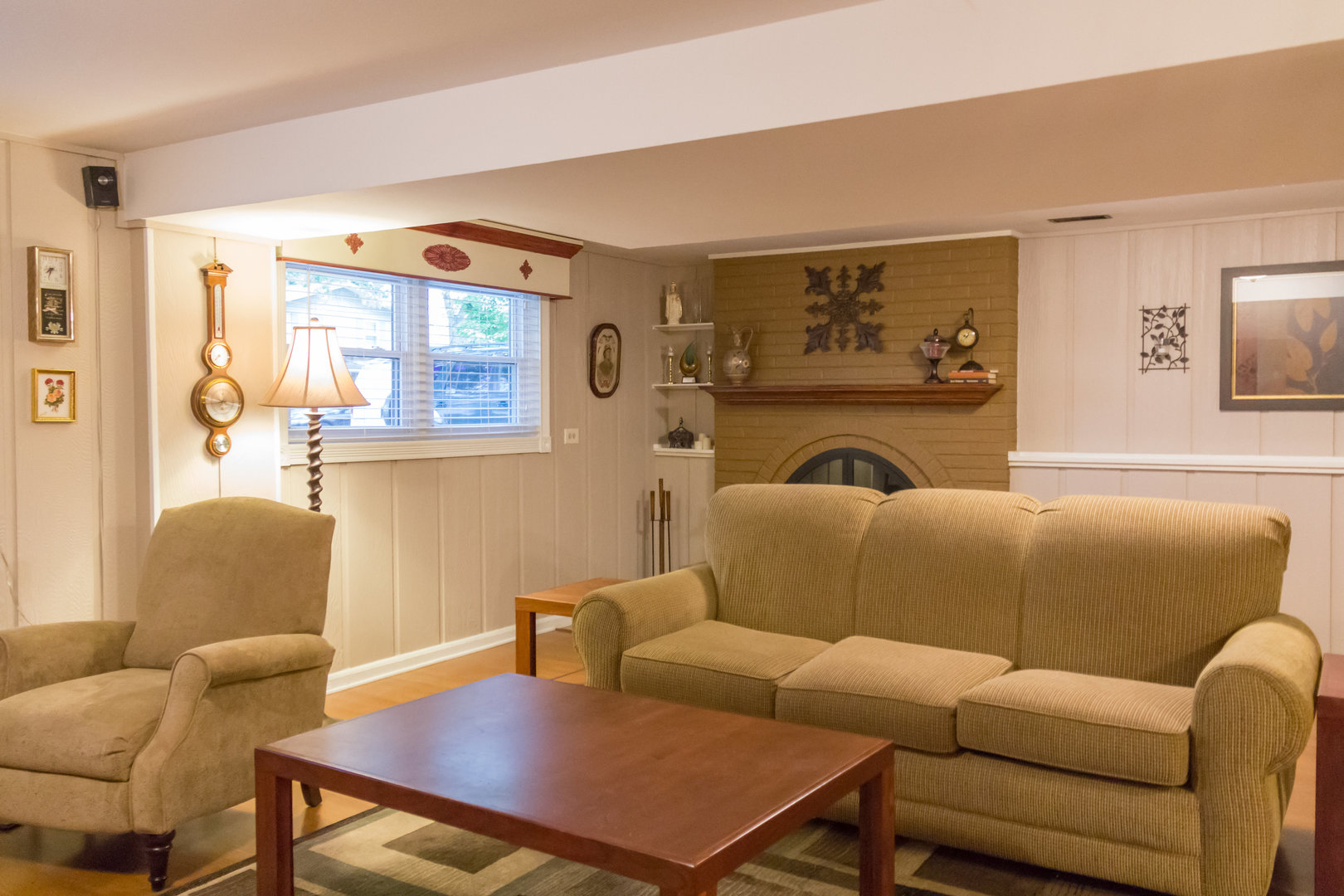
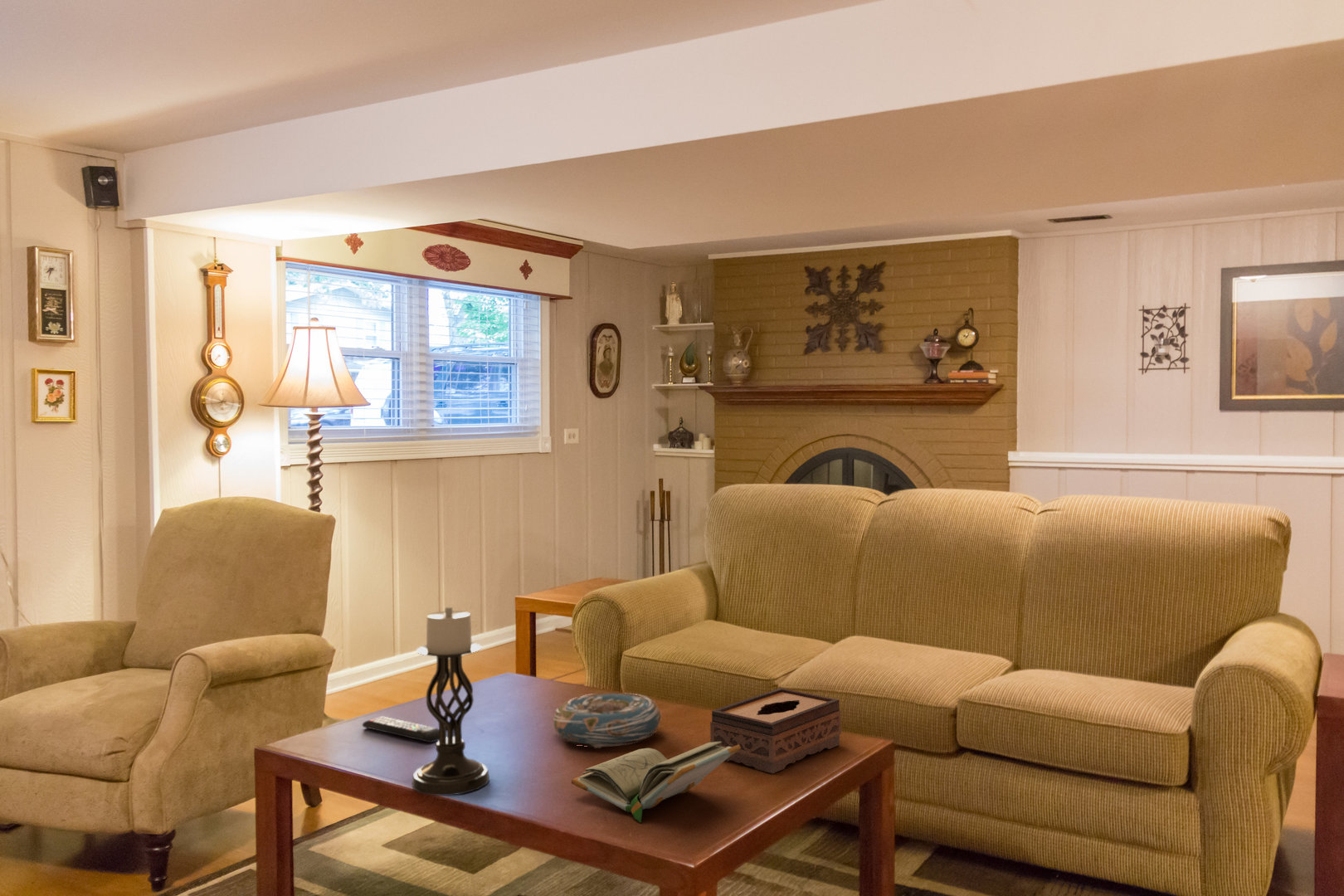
+ book [571,742,741,824]
+ remote control [362,715,439,743]
+ tissue box [709,687,842,774]
+ candle holder [411,606,490,796]
+ decorative bowl [553,692,663,749]
